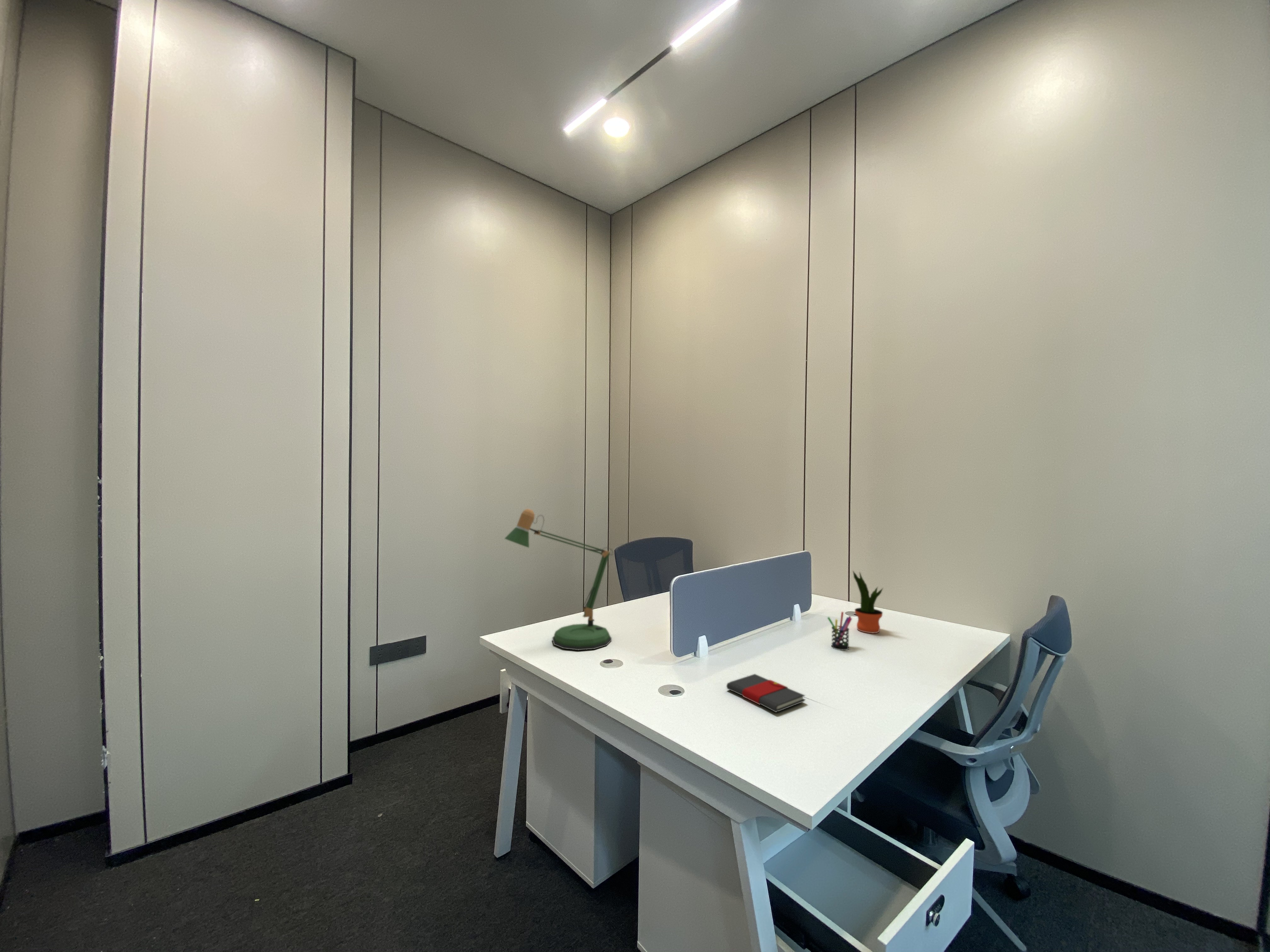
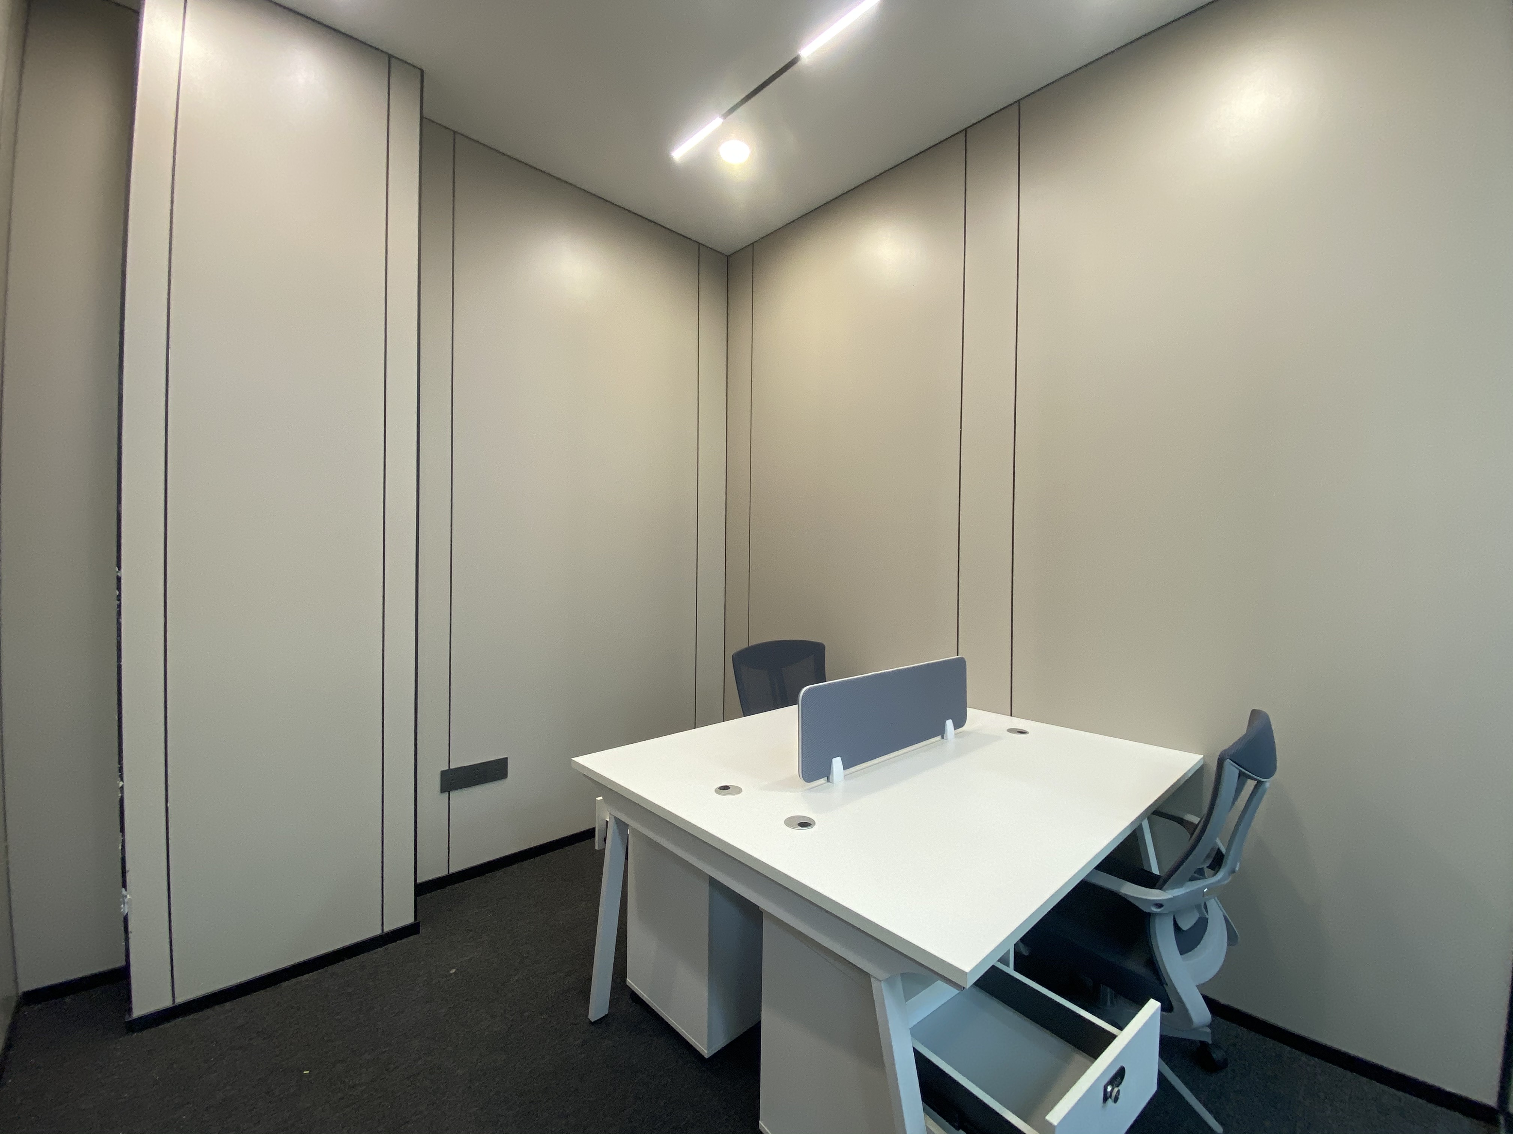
- book [726,673,806,713]
- pen holder [827,611,852,651]
- desk lamp [504,508,614,651]
- potted plant [852,570,884,633]
